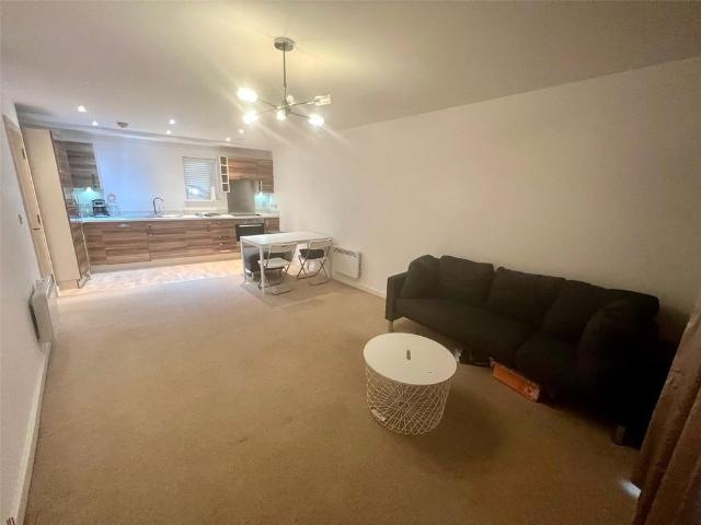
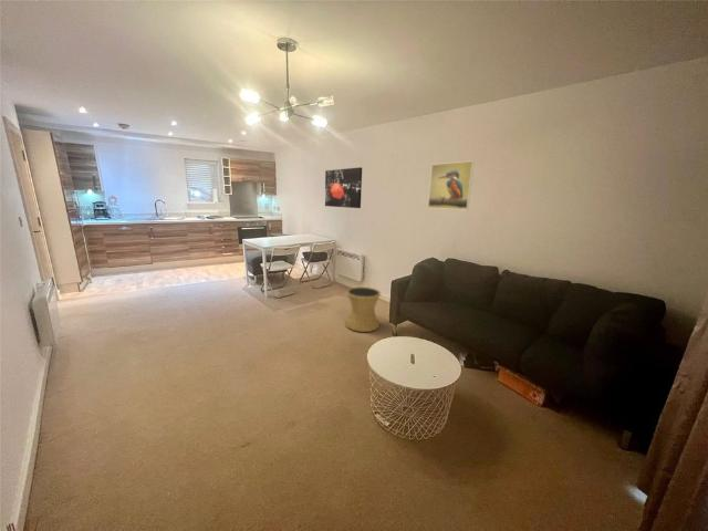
+ wall art [324,166,363,209]
+ side table [344,285,382,333]
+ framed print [427,160,476,210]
